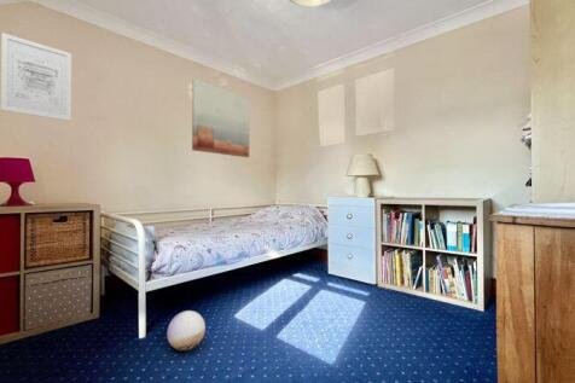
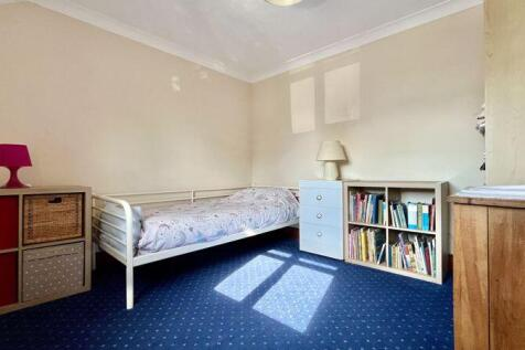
- wall art [0,31,72,122]
- ball [165,309,207,352]
- wall art [191,77,250,158]
